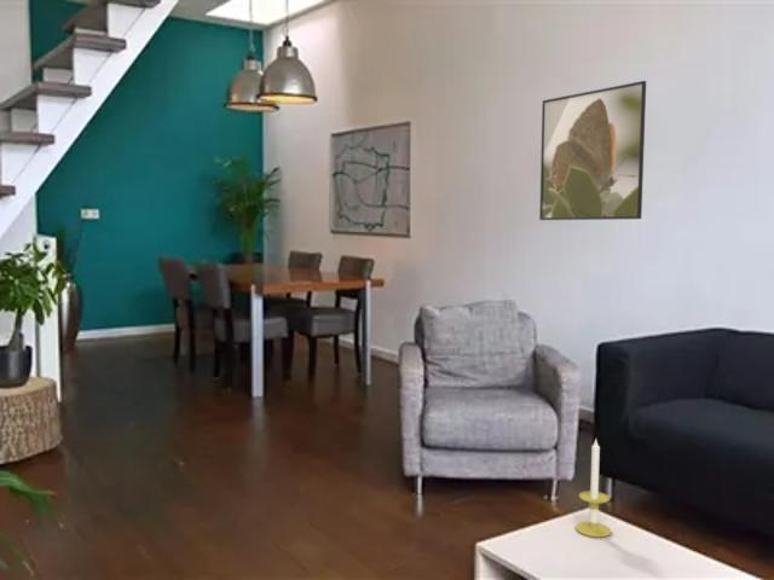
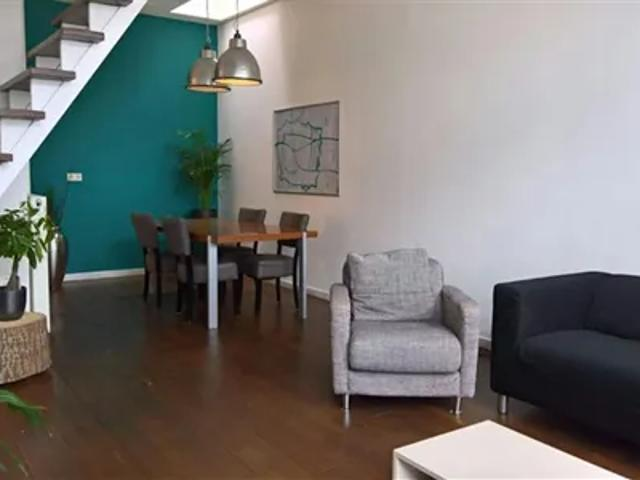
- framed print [538,80,647,221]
- candle [574,439,613,539]
